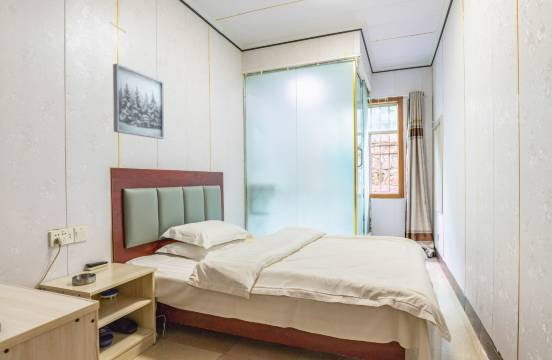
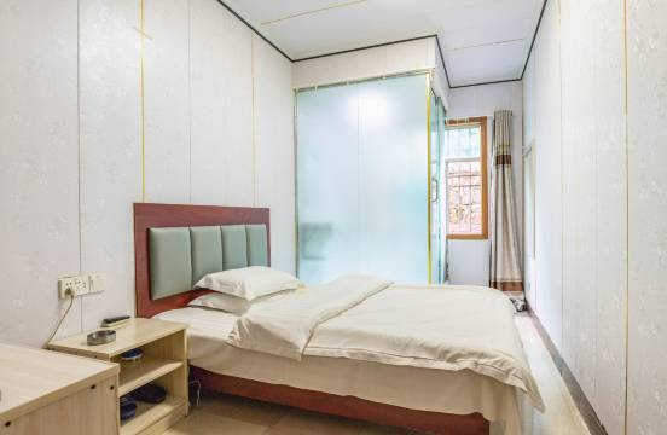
- wall art [112,63,165,140]
